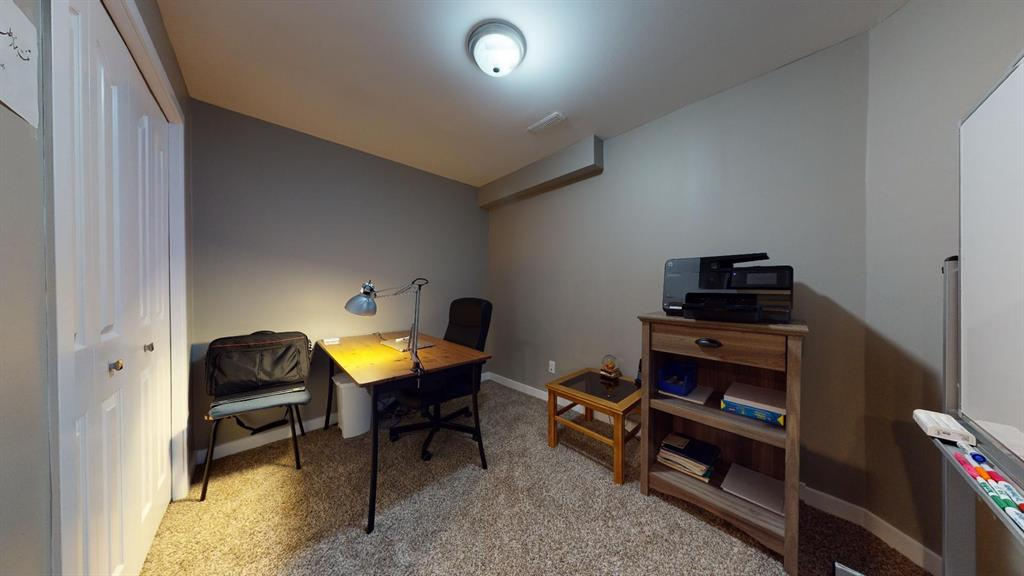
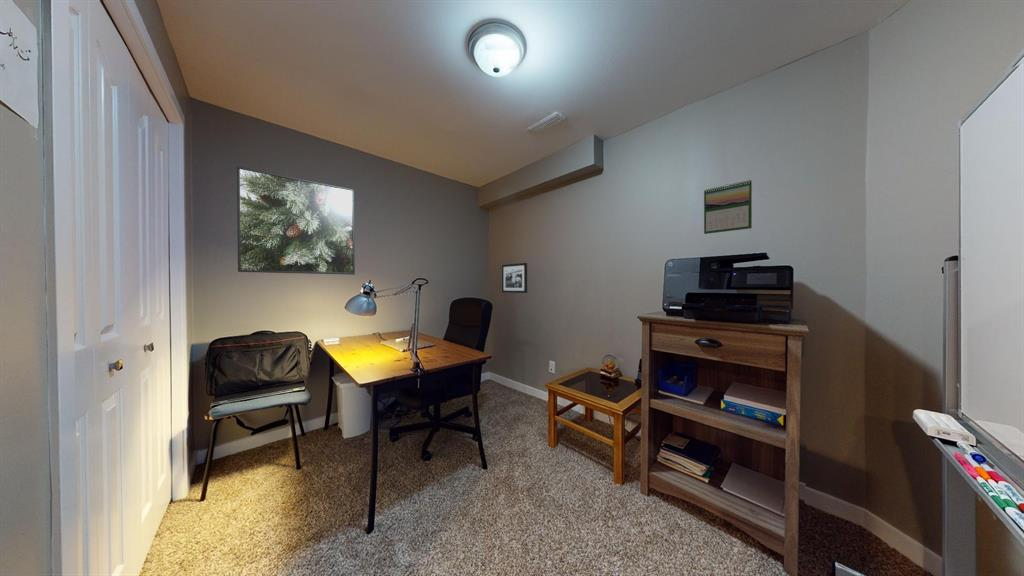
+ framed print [236,165,356,276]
+ picture frame [501,262,528,294]
+ calendar [703,179,753,235]
